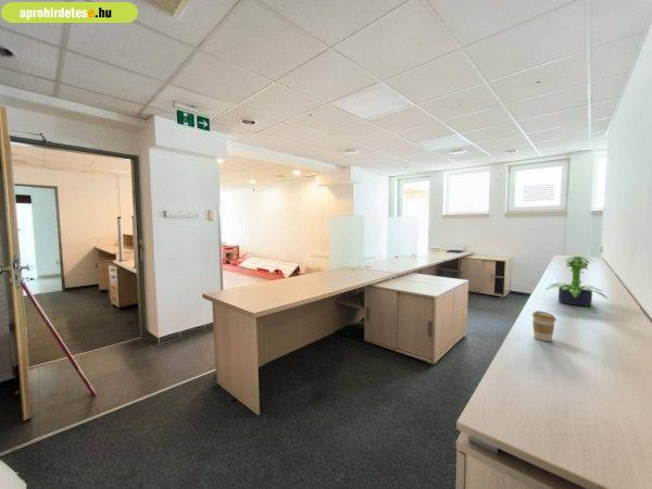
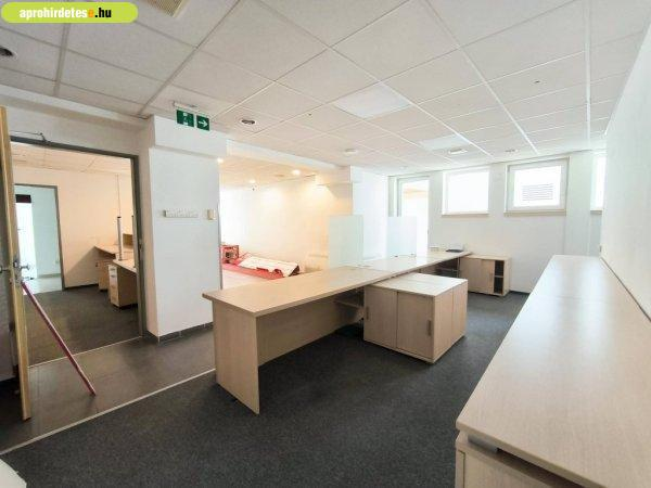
- coffee cup [531,310,557,342]
- potted plant [544,254,609,306]
